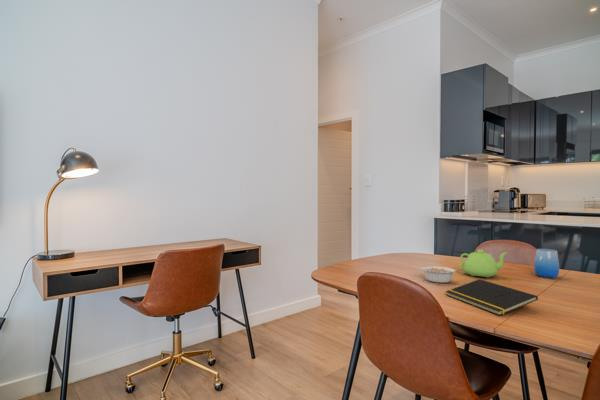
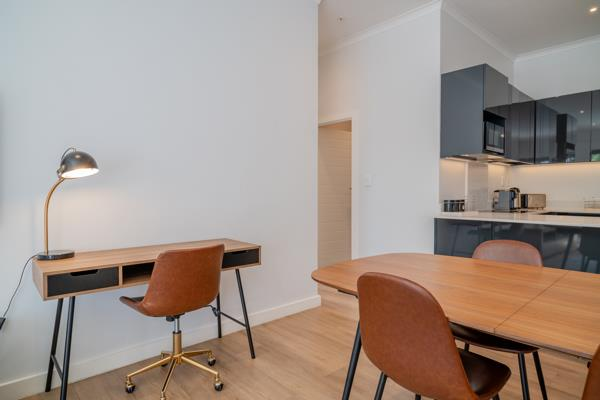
- notepad [445,278,539,317]
- legume [420,265,458,284]
- teapot [458,249,509,279]
- cup [533,248,560,279]
